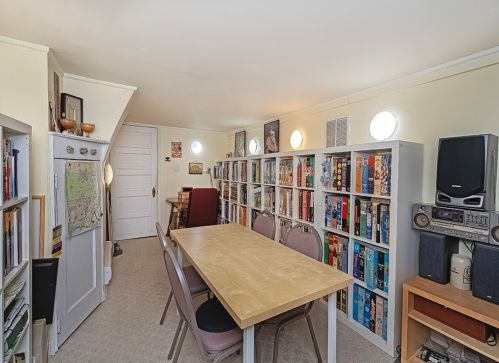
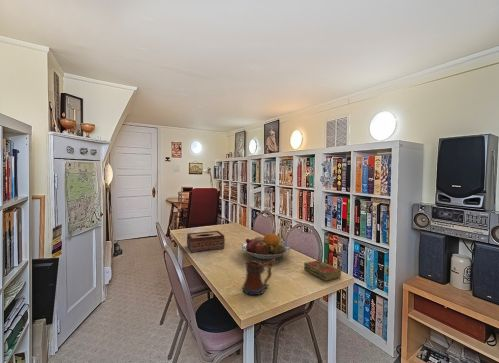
+ book [303,259,342,282]
+ tissue box [186,230,226,253]
+ fruit bowl [240,230,292,260]
+ mug [242,258,277,296]
